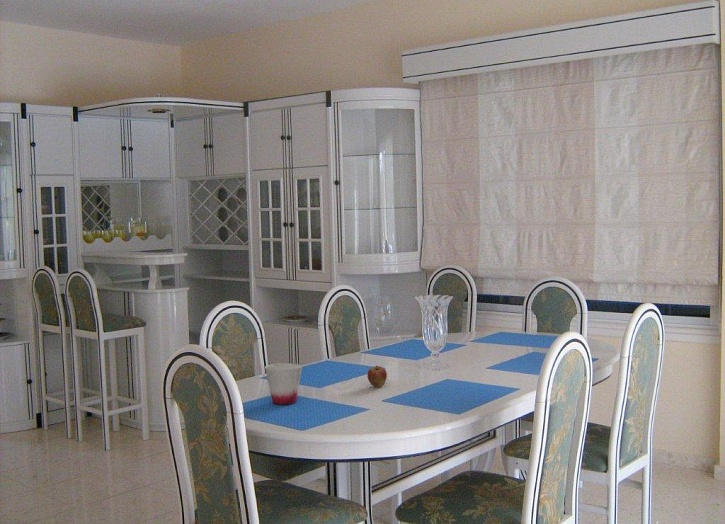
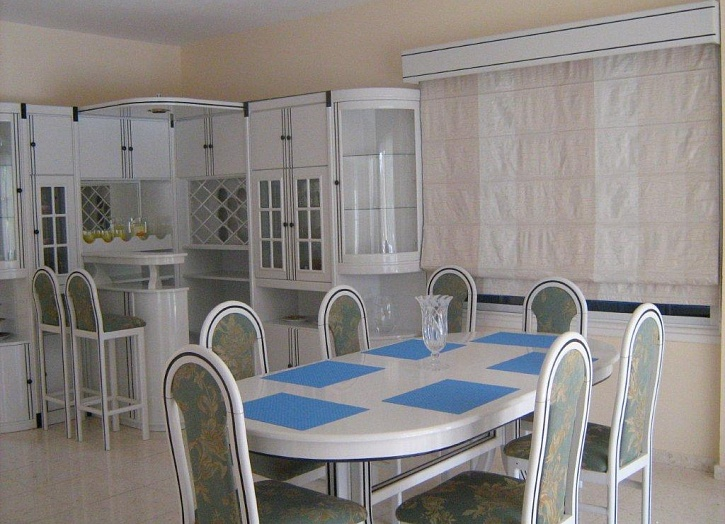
- cup [264,362,303,405]
- fruit [366,364,388,388]
